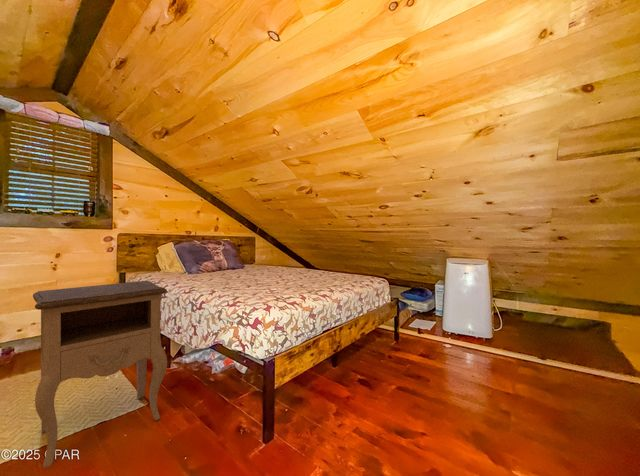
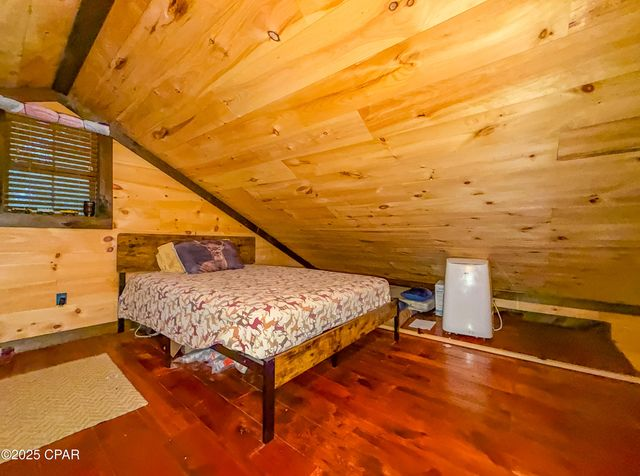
- nightstand [32,280,168,468]
